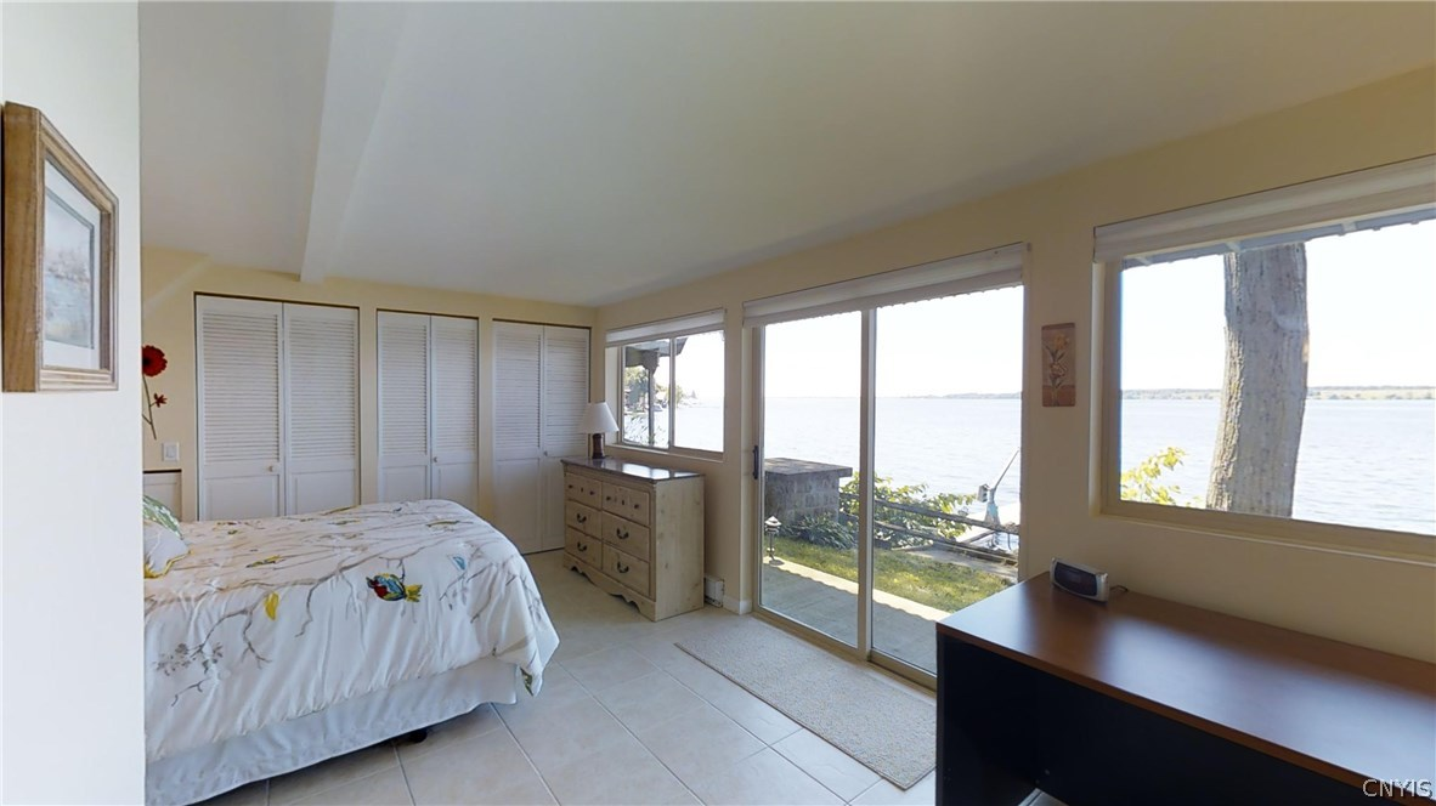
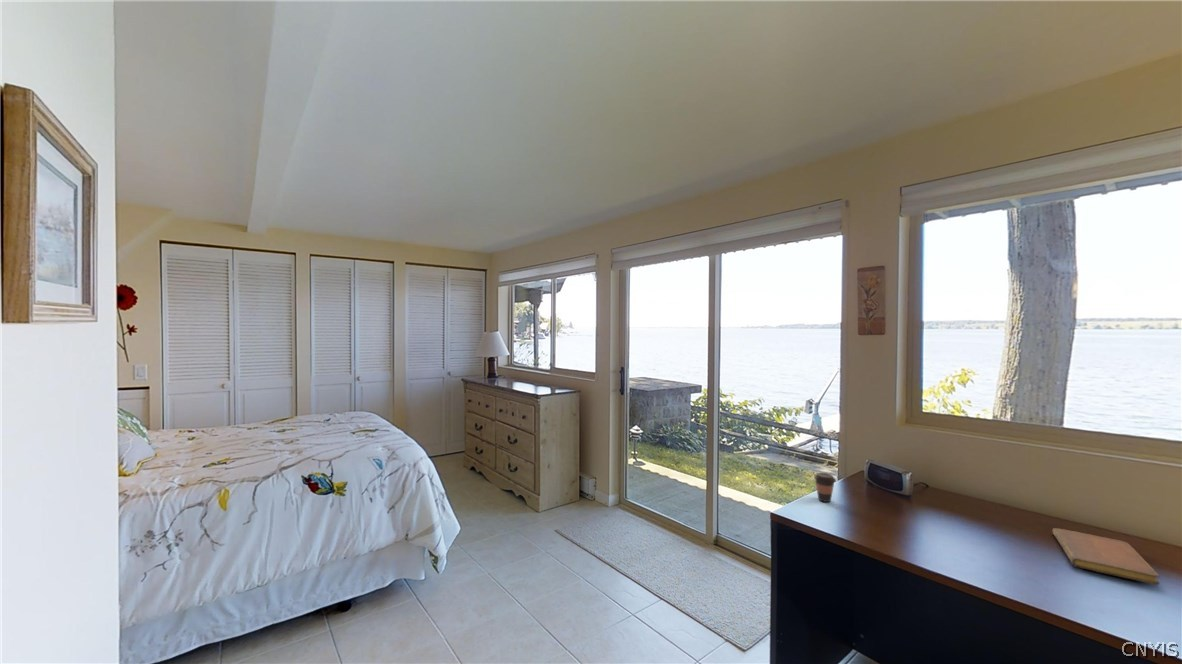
+ notebook [1052,527,1161,586]
+ coffee cup [813,472,837,503]
